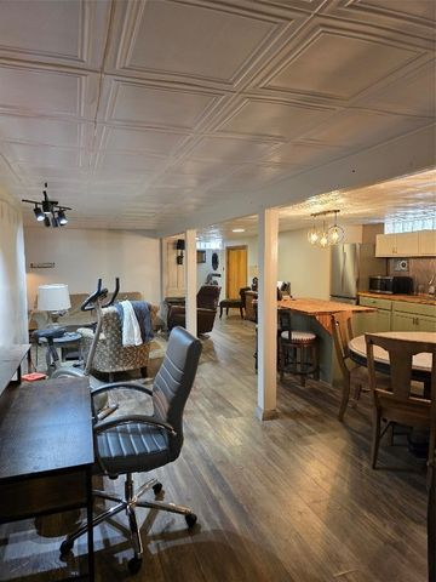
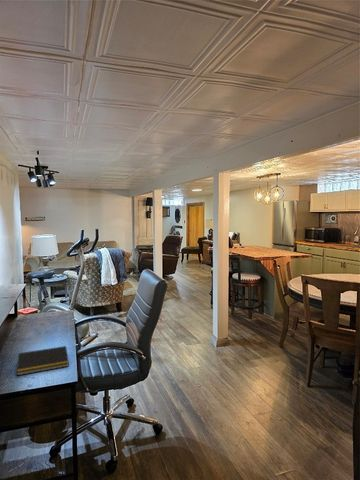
+ notepad [16,345,70,376]
